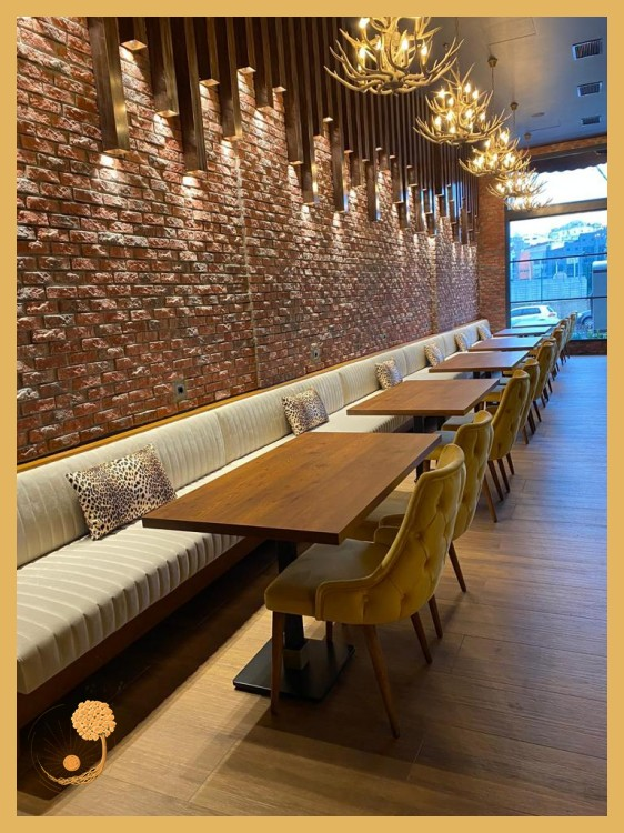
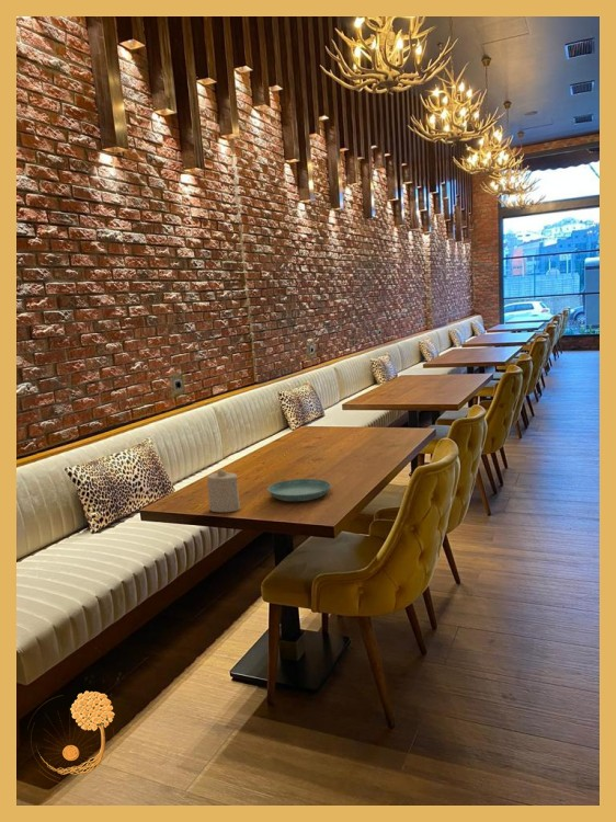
+ saucer [266,478,332,502]
+ candle [206,468,241,513]
